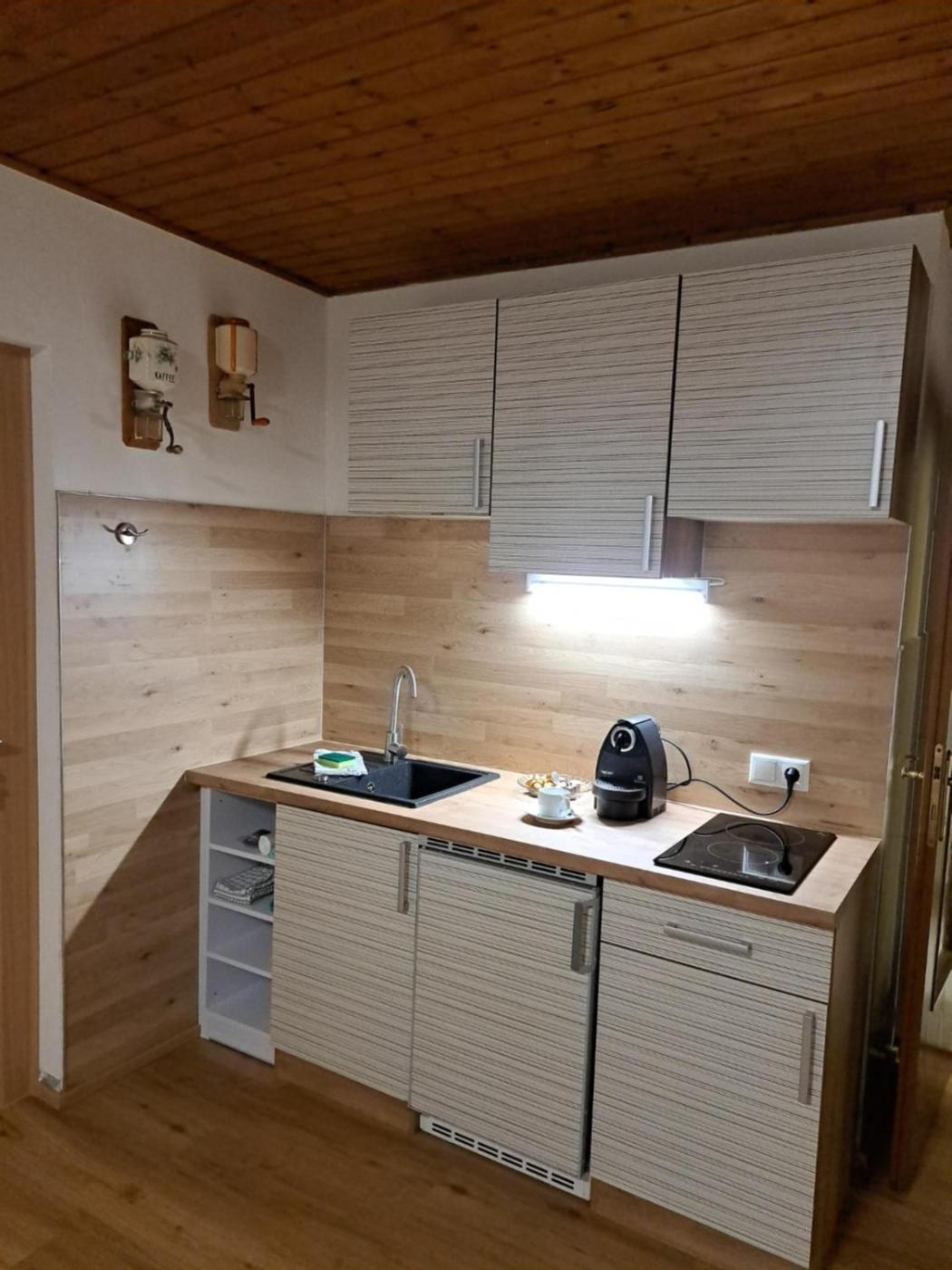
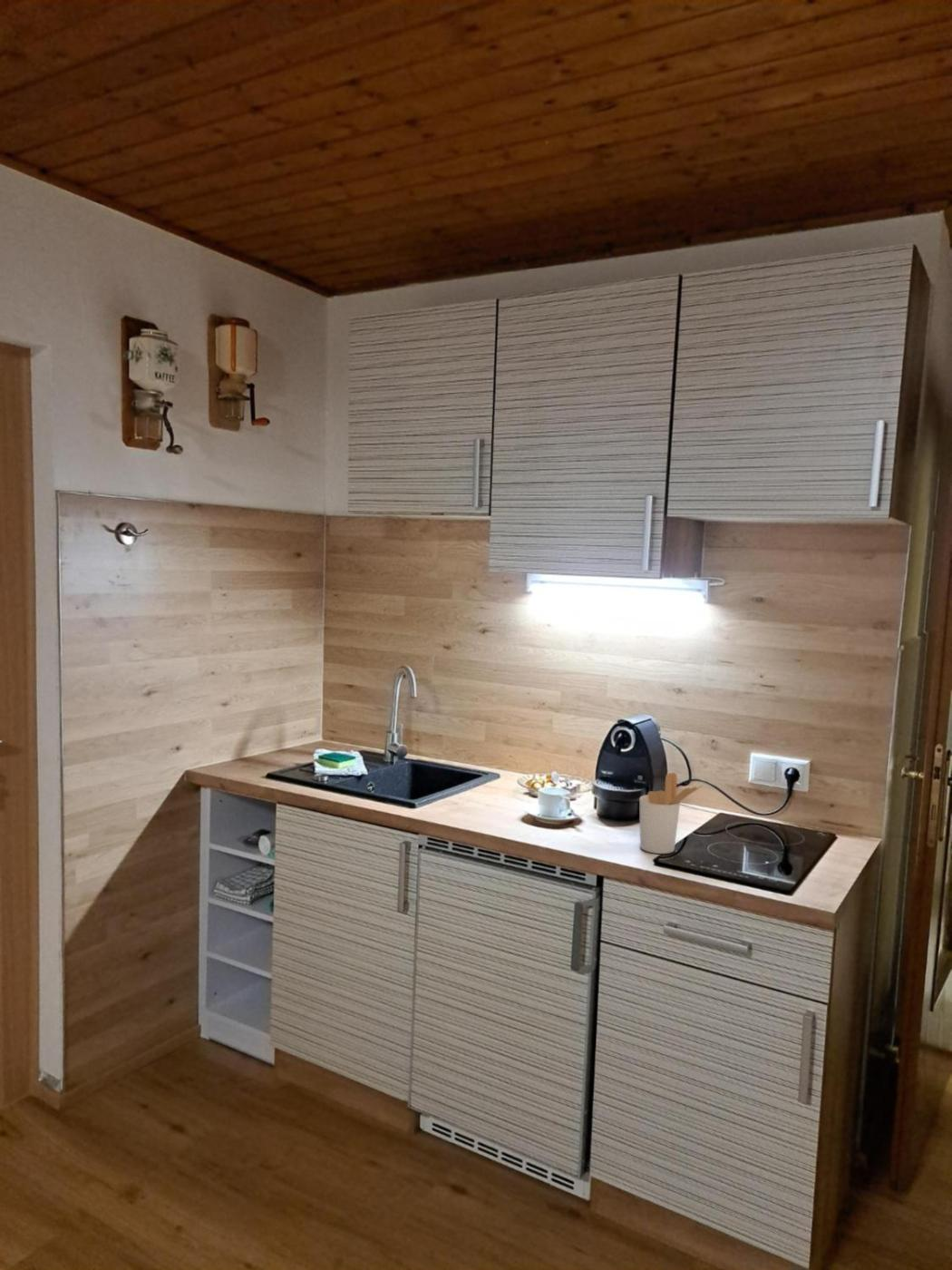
+ utensil holder [639,772,704,855]
